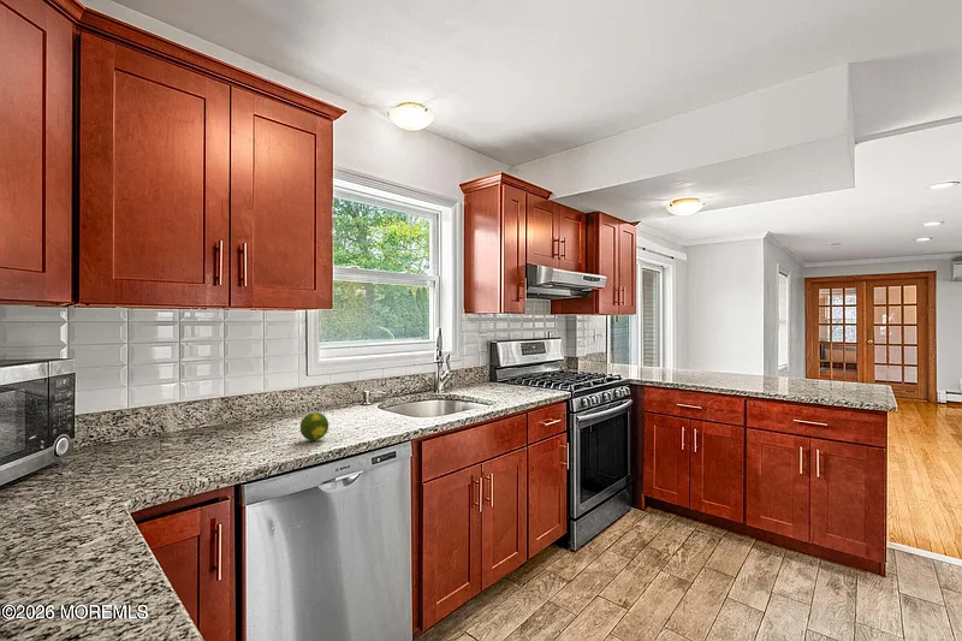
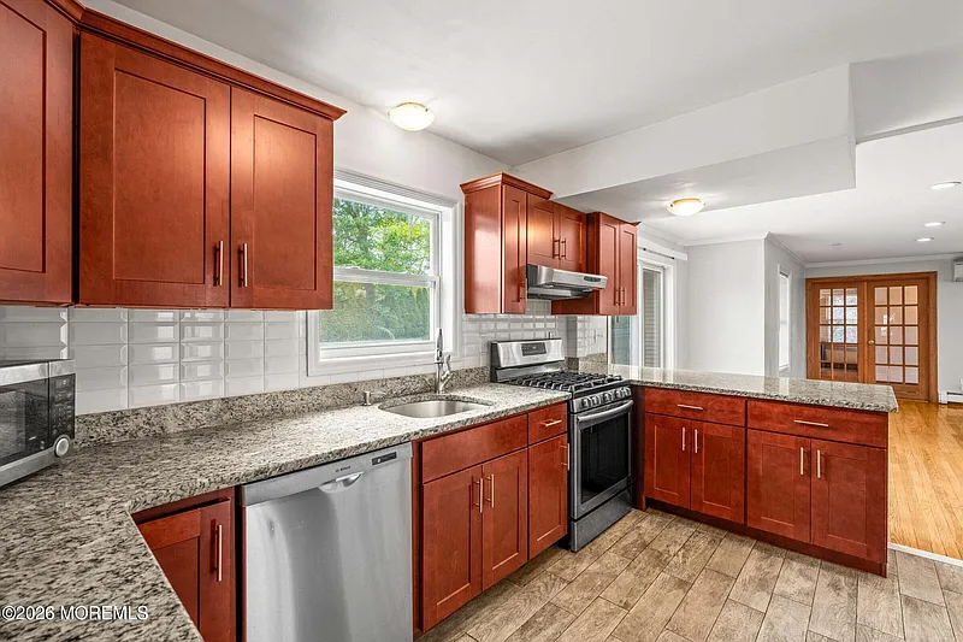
- fruit [299,411,329,441]
